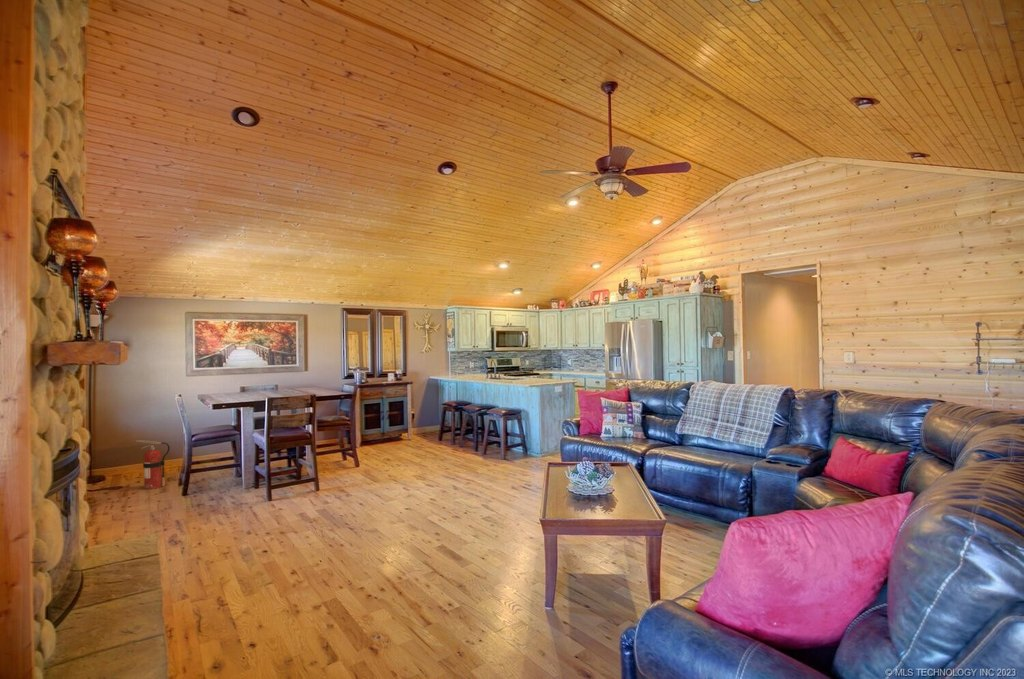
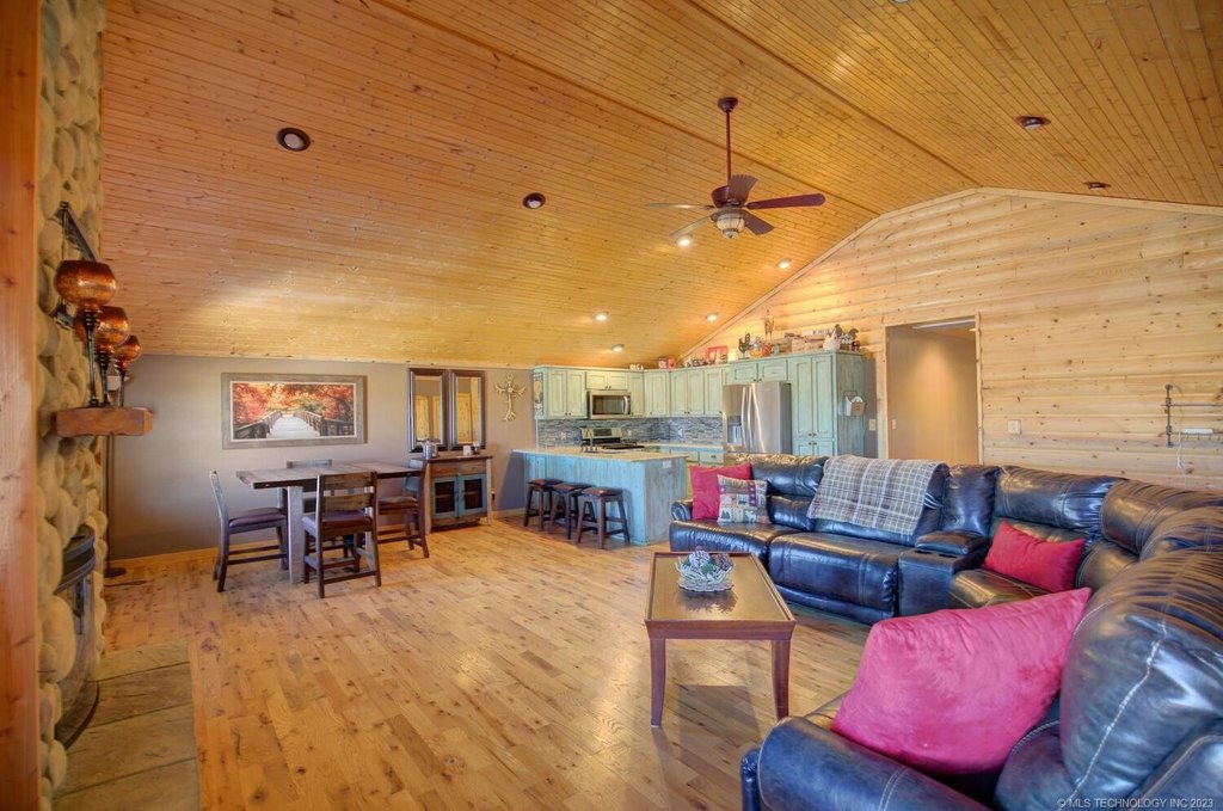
- fire extinguisher [135,439,171,490]
